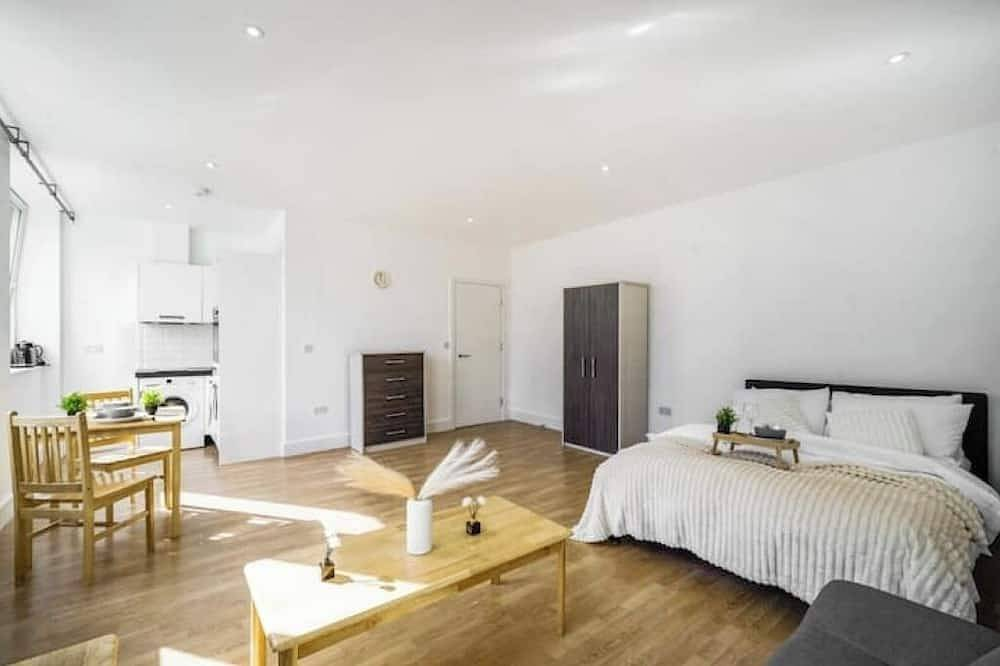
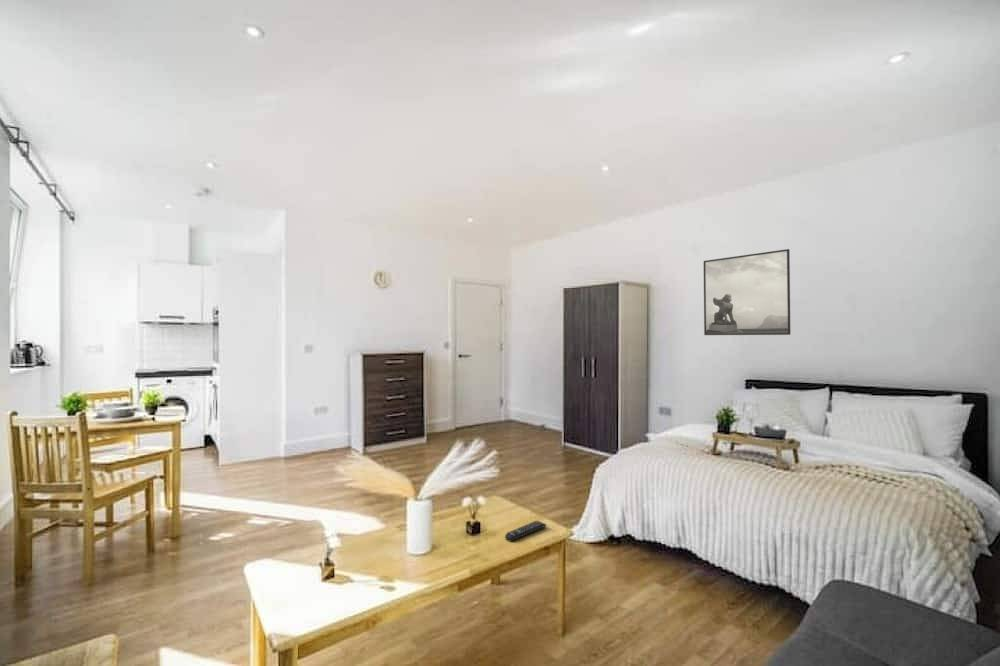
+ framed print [703,248,791,336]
+ remote control [504,519,548,543]
